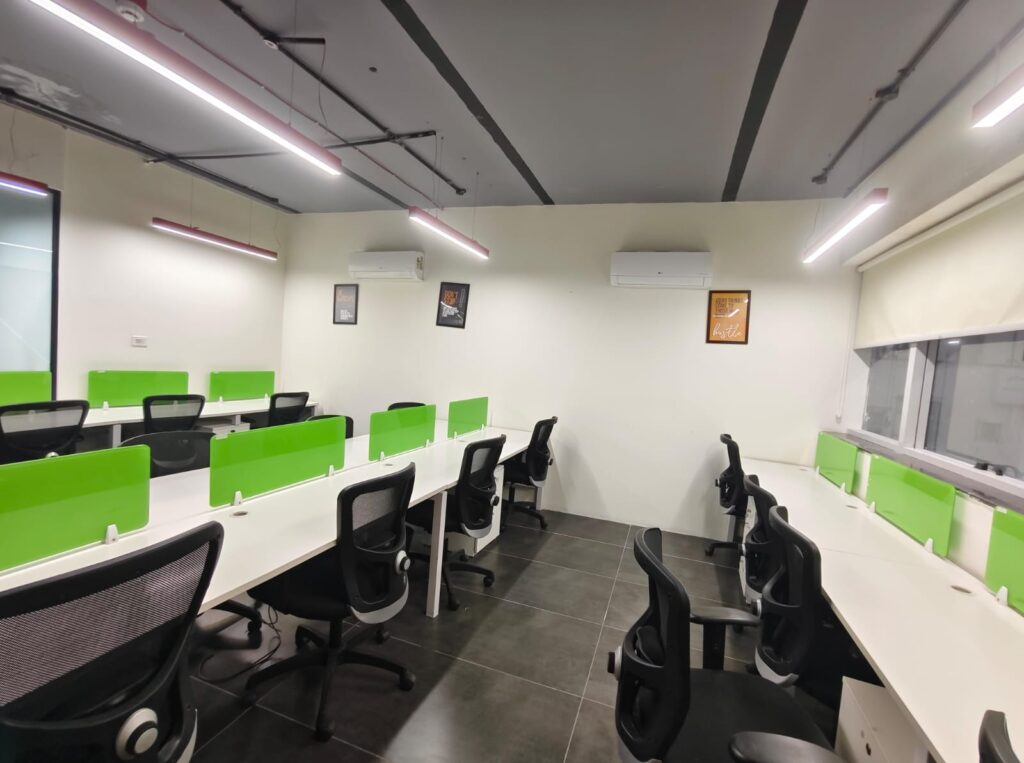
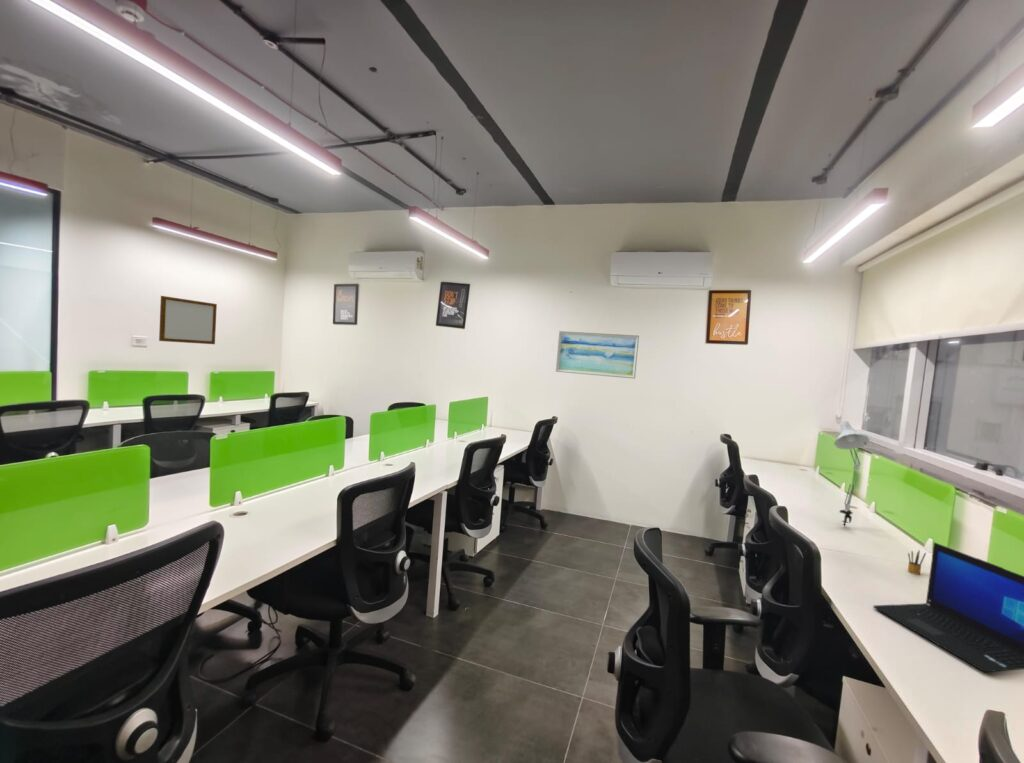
+ pencil box [907,549,927,576]
+ desk lamp [833,420,870,528]
+ writing board [158,295,218,345]
+ wall art [555,330,640,380]
+ laptop [872,541,1024,673]
